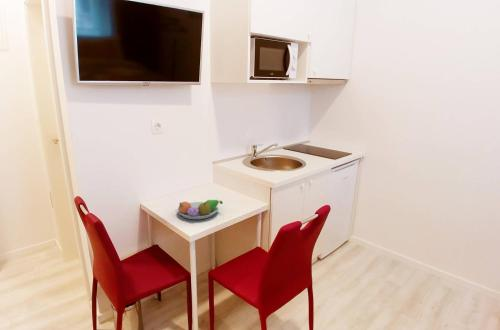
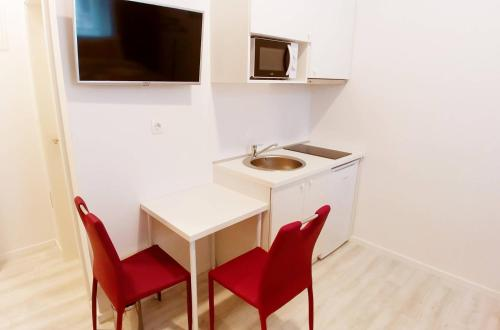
- fruit bowl [176,199,224,220]
